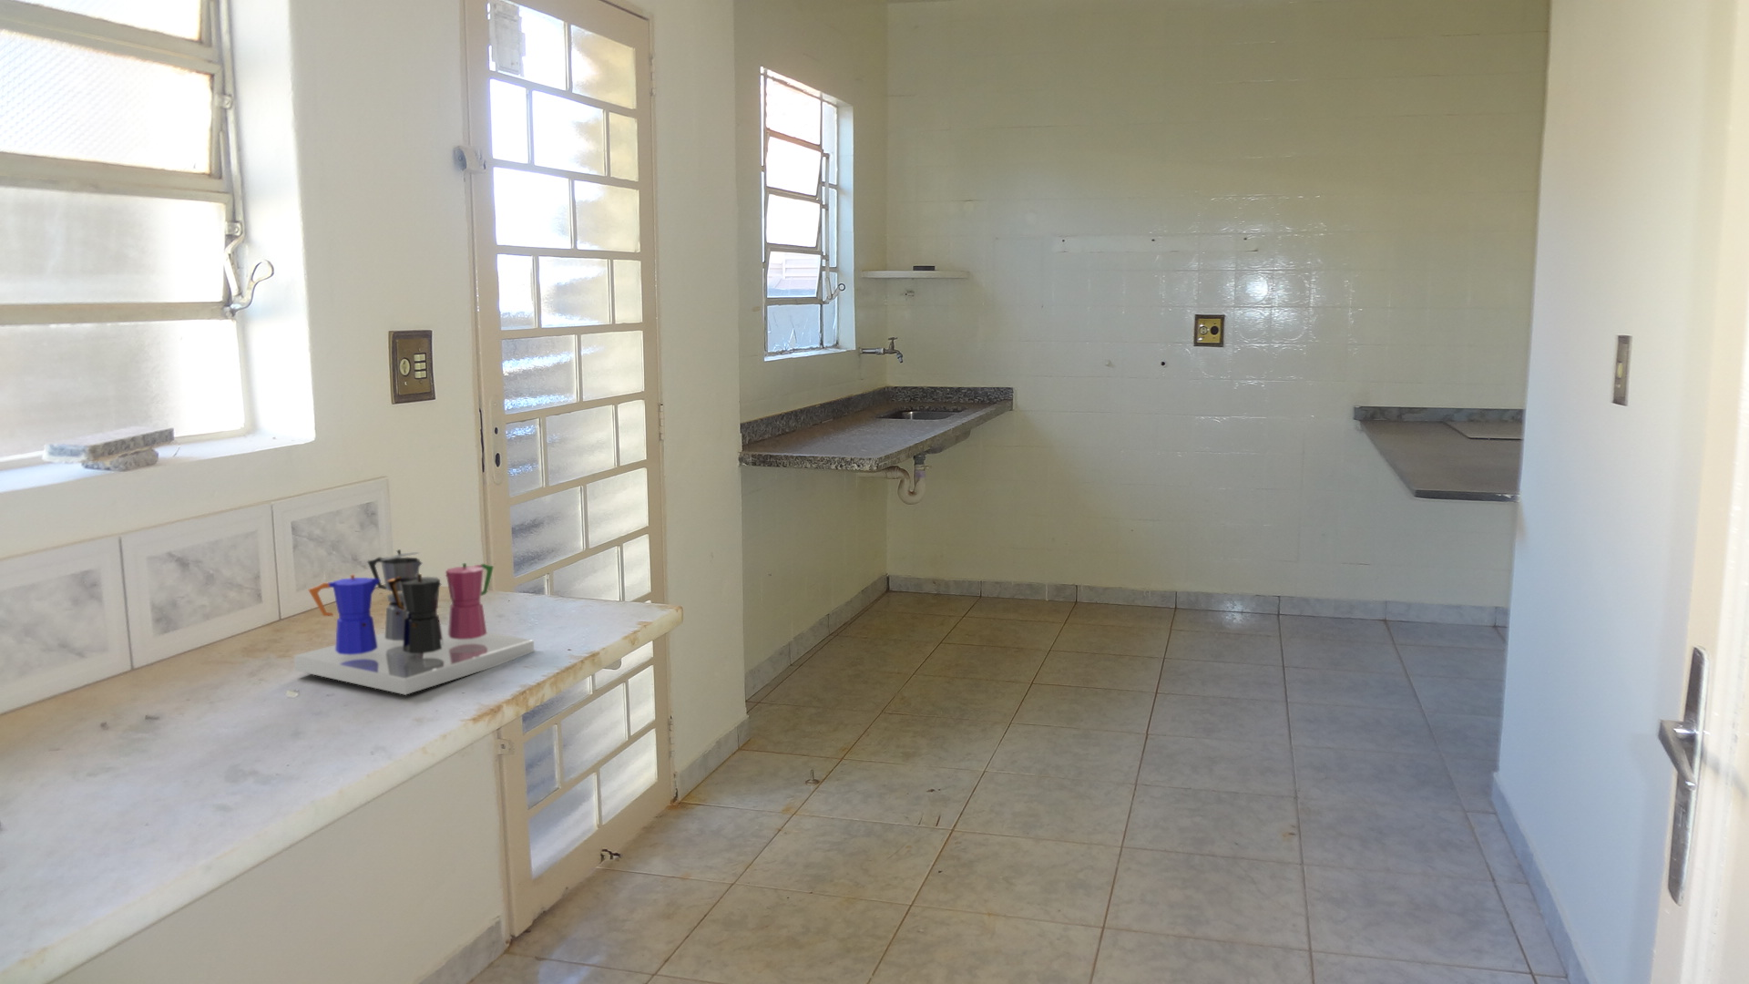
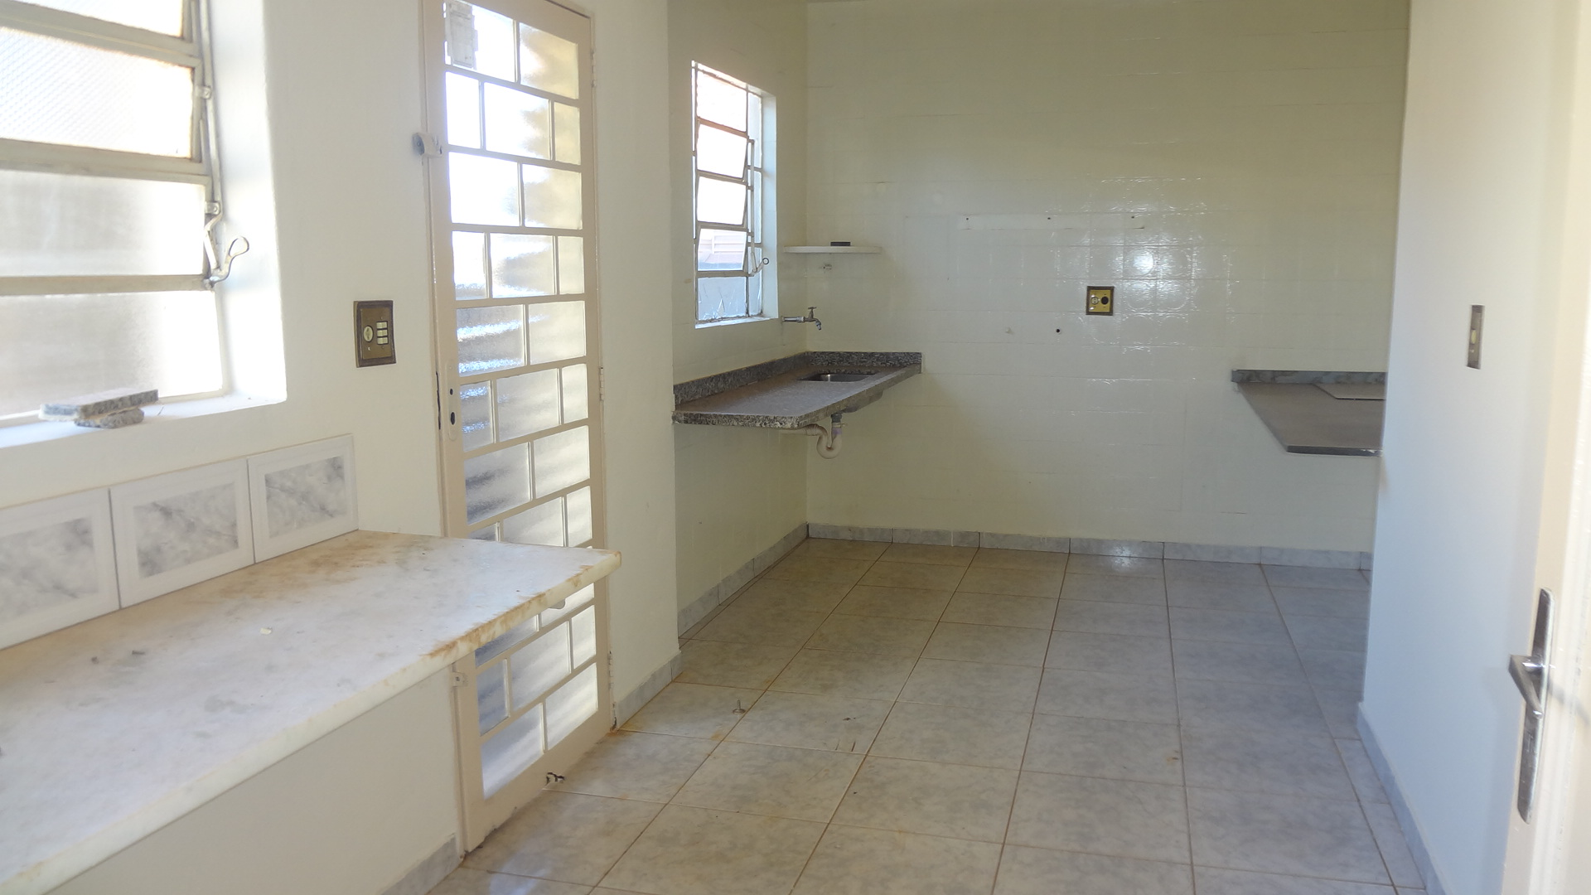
- coffee maker [293,549,535,696]
